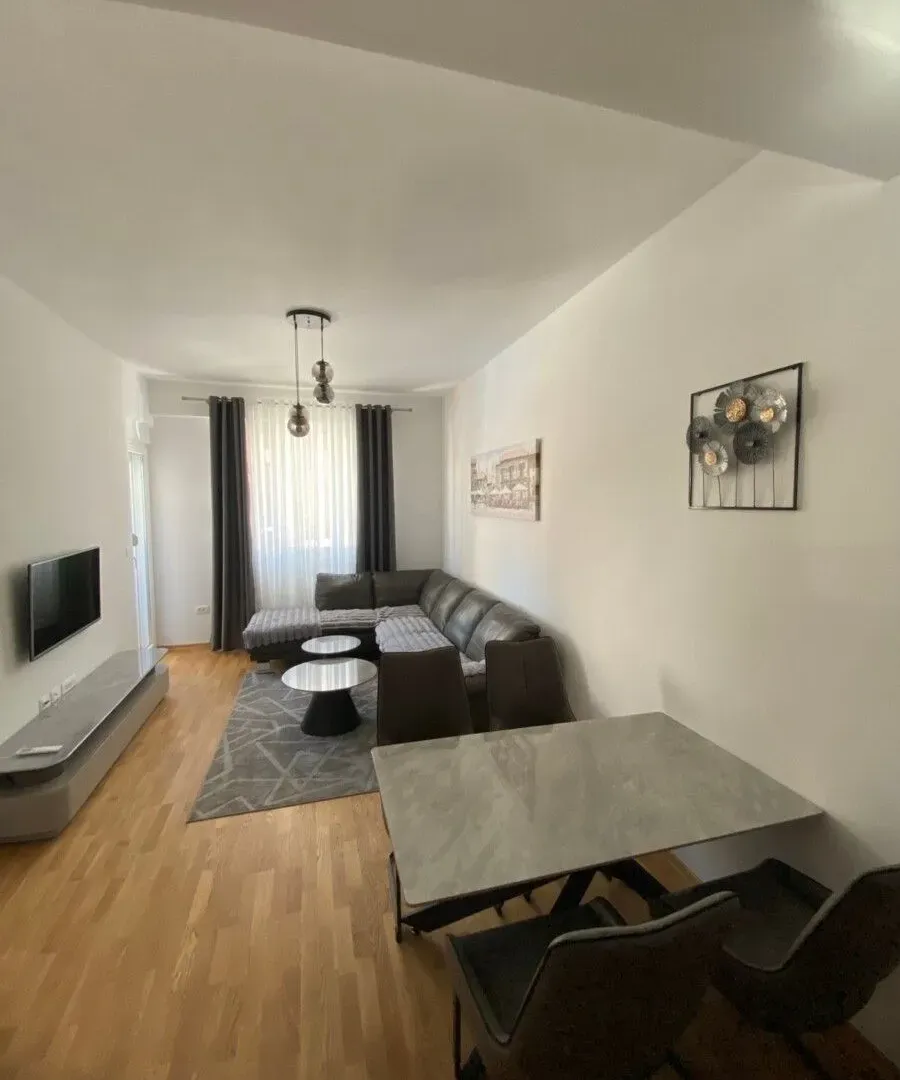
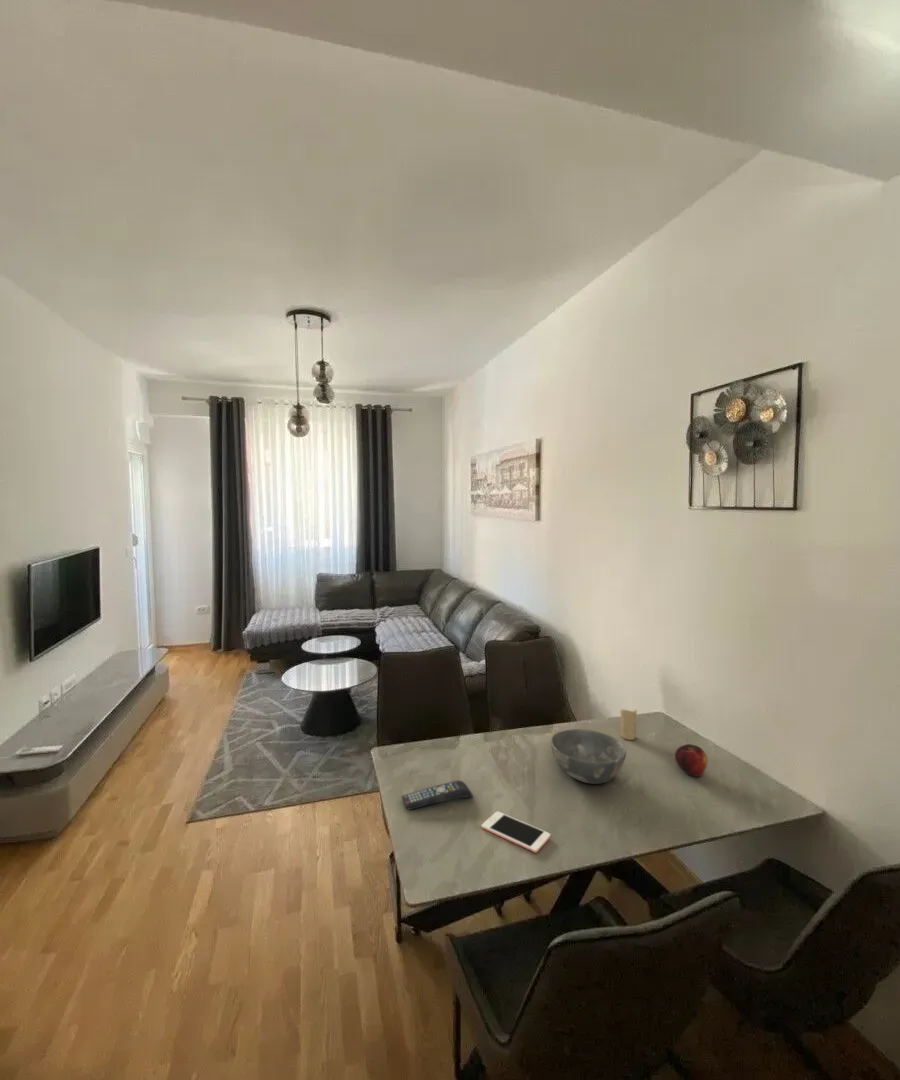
+ bowl [550,728,627,785]
+ remote control [401,779,474,811]
+ candle [619,708,638,741]
+ fruit [674,743,708,778]
+ cell phone [481,810,551,854]
